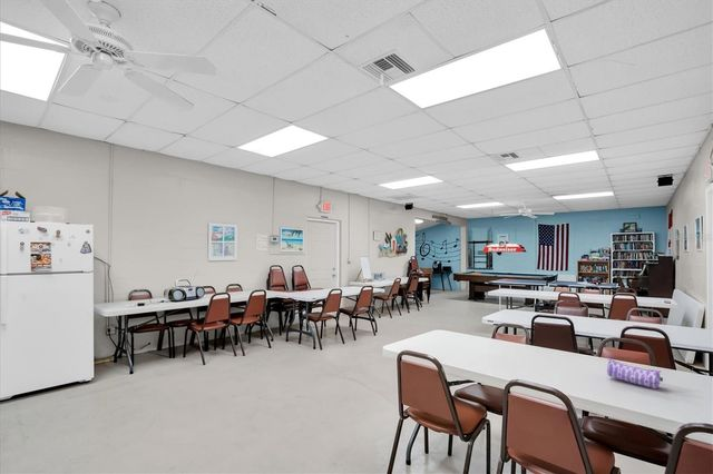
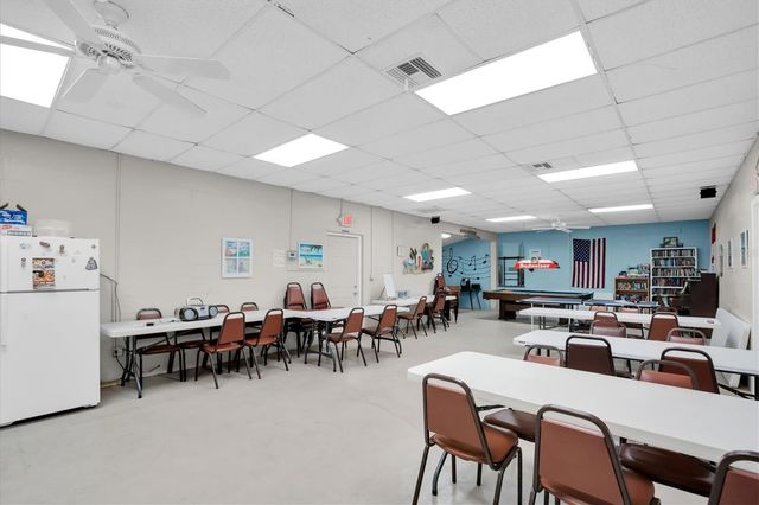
- pencil case [606,357,664,391]
